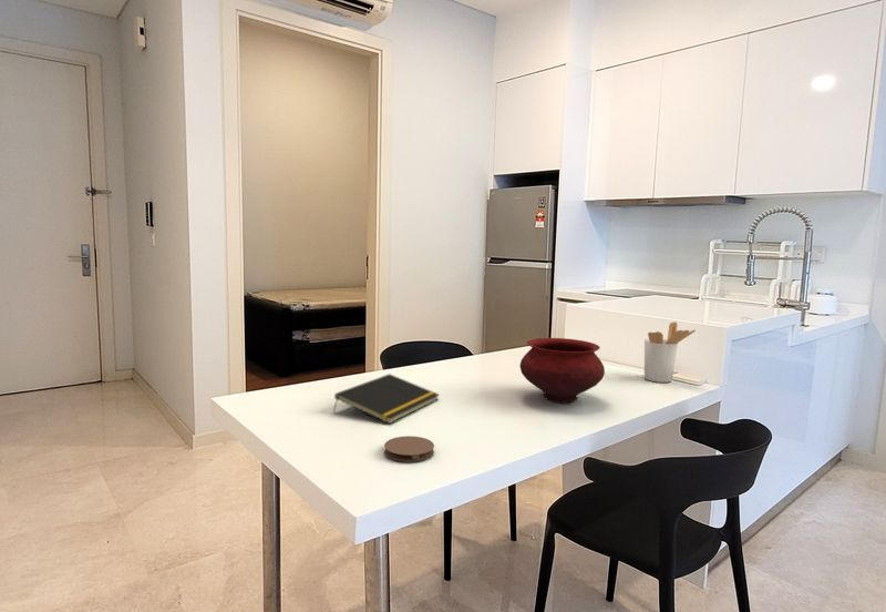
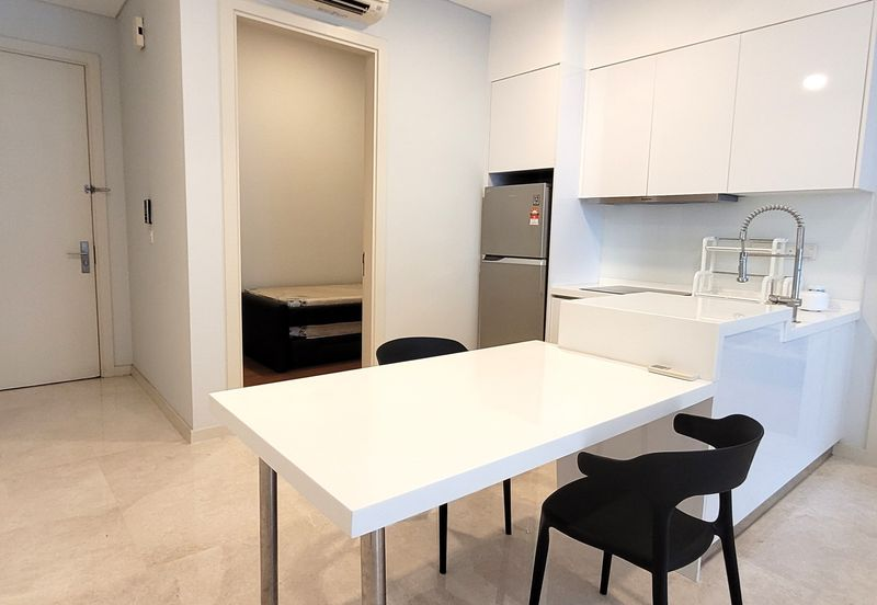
- bowl [518,337,606,405]
- notepad [332,373,441,425]
- utensil holder [643,320,697,384]
- coaster [383,435,435,463]
